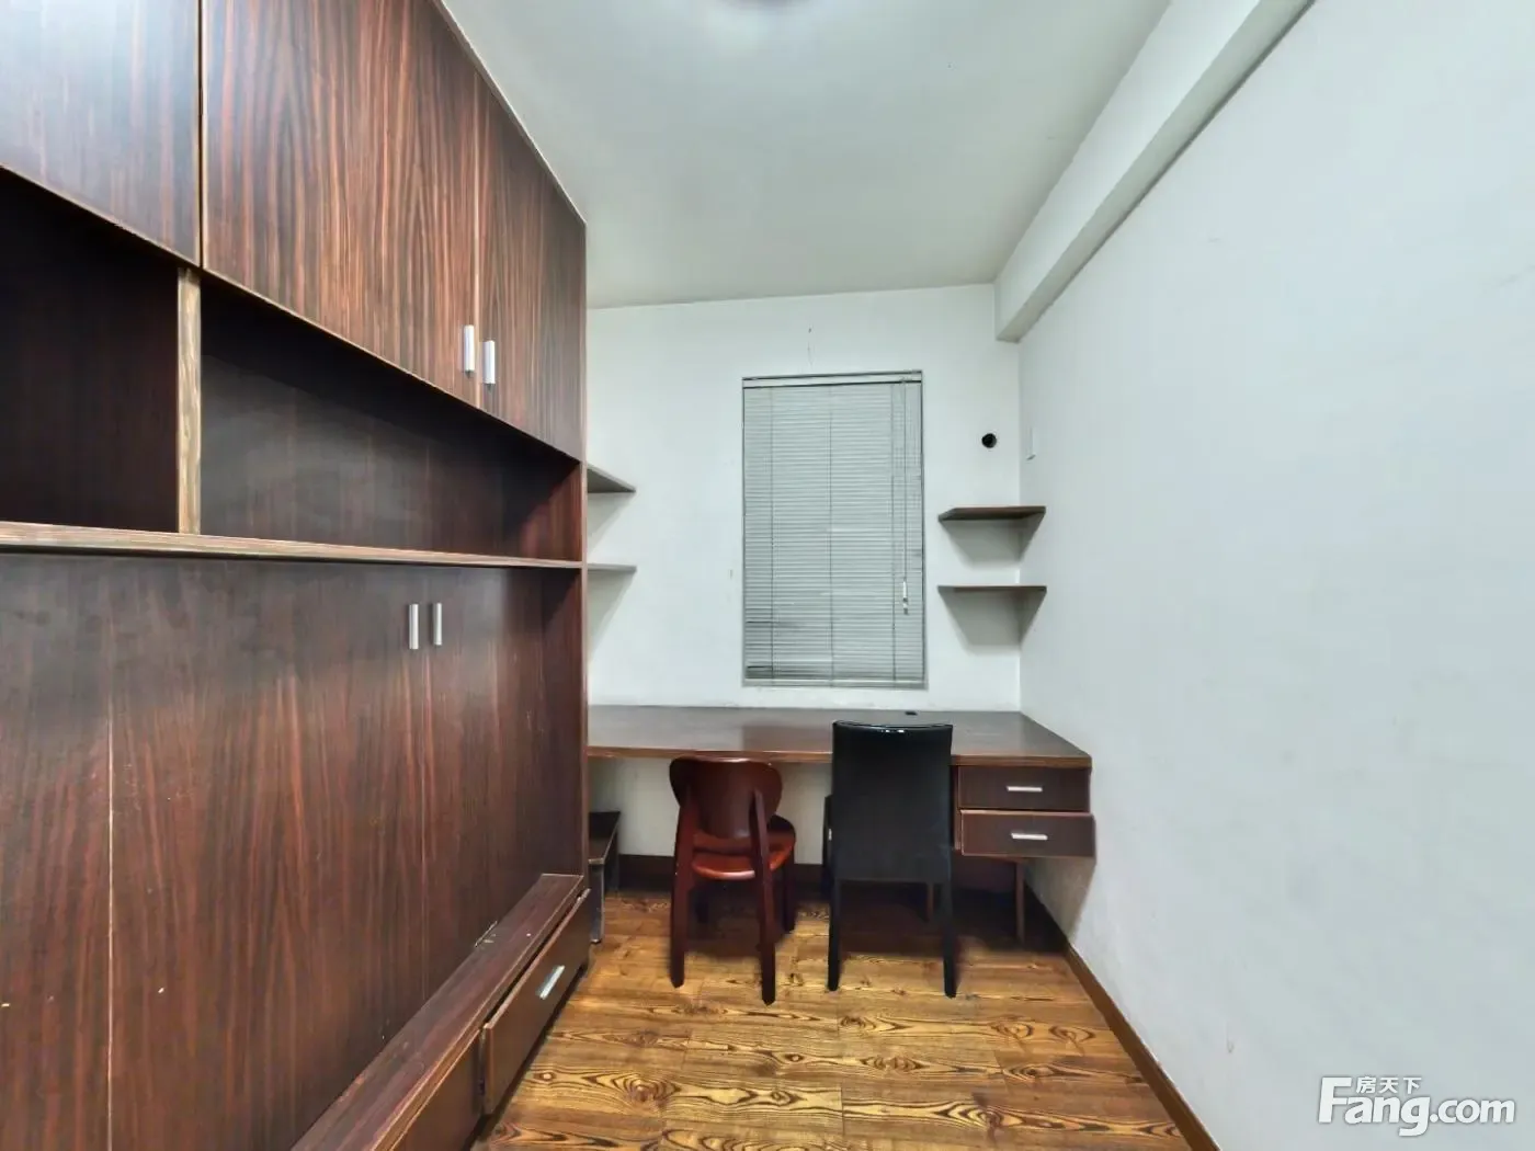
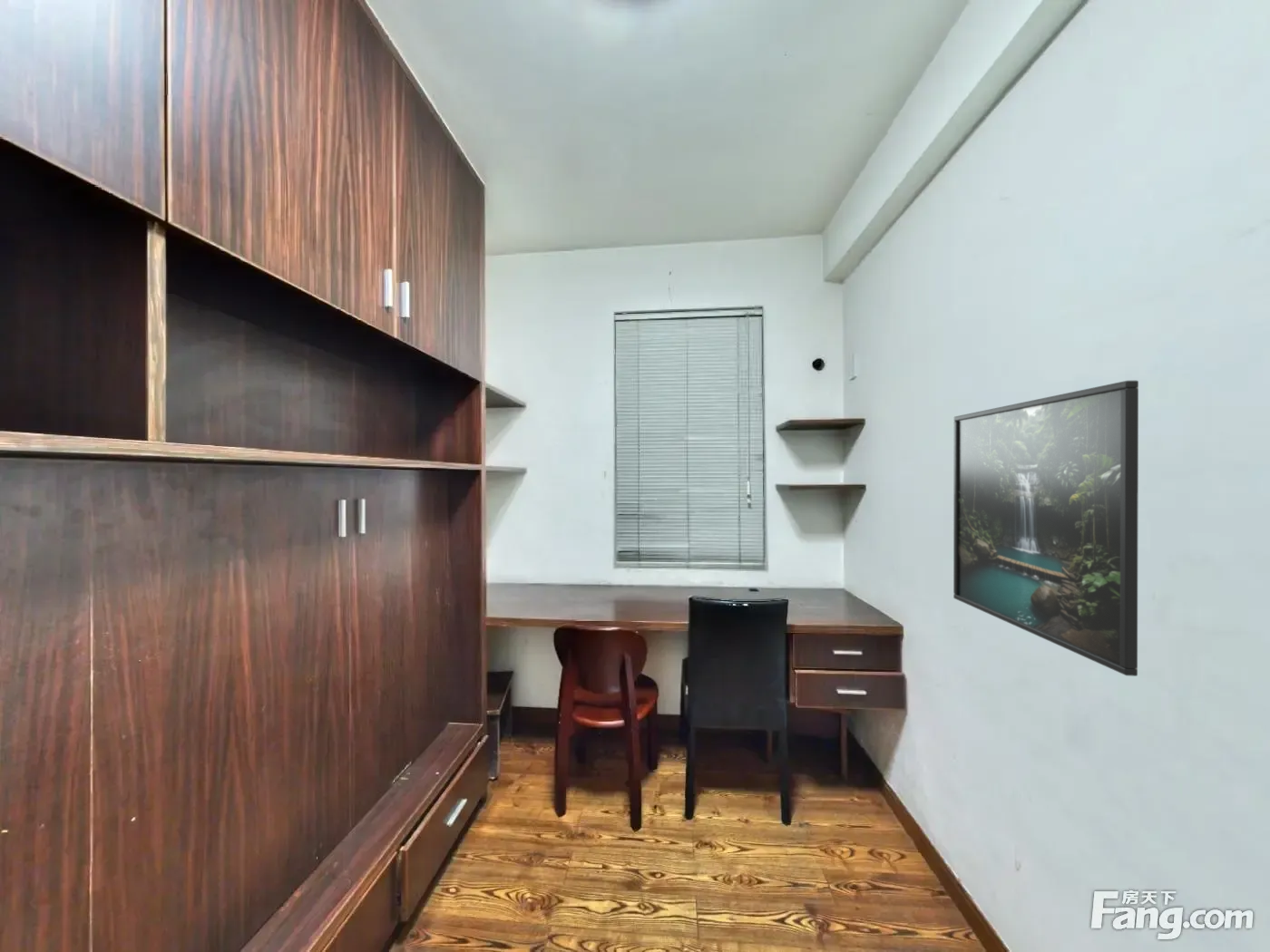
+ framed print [953,380,1139,677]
